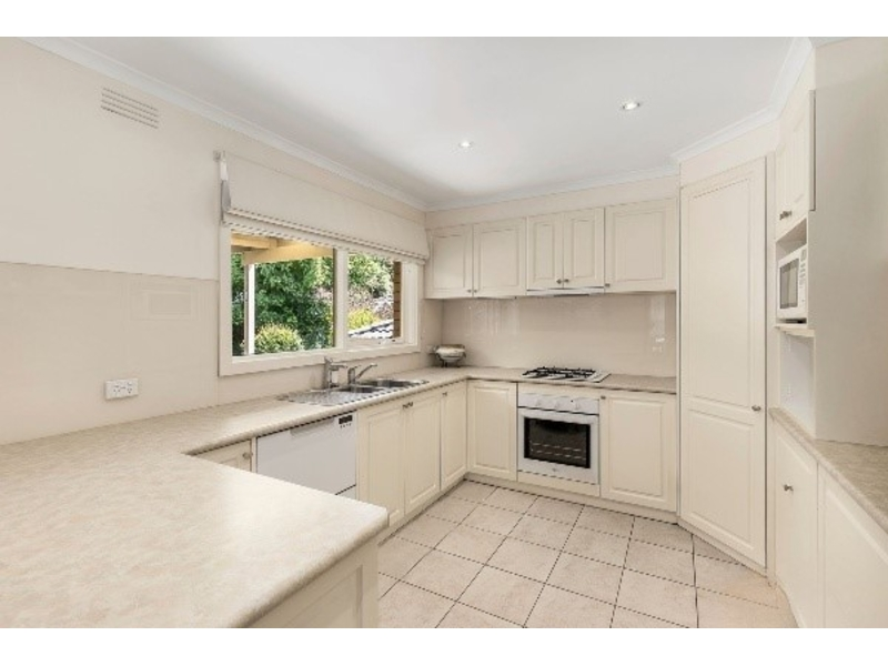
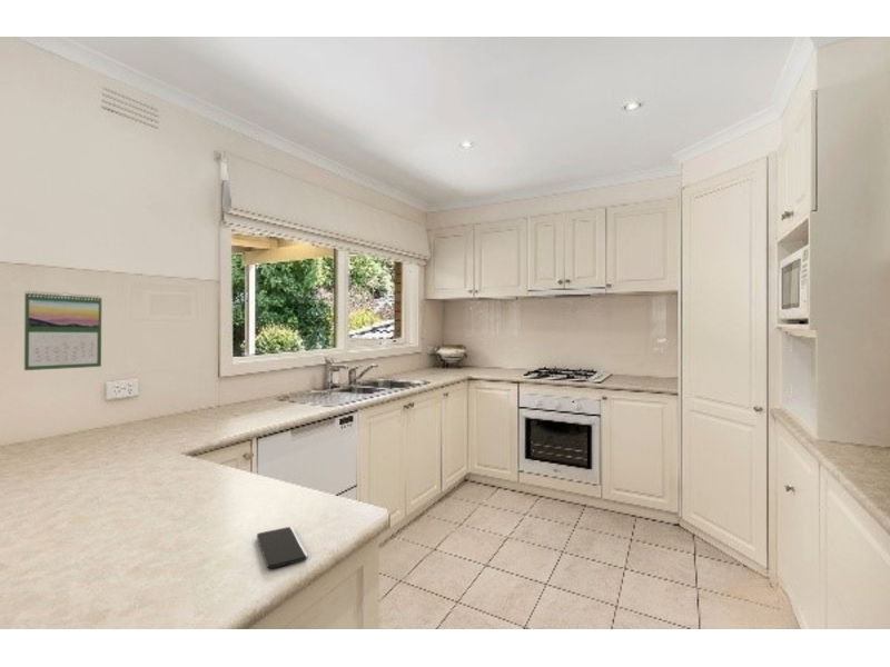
+ calendar [23,290,102,371]
+ smartphone [256,526,308,569]
